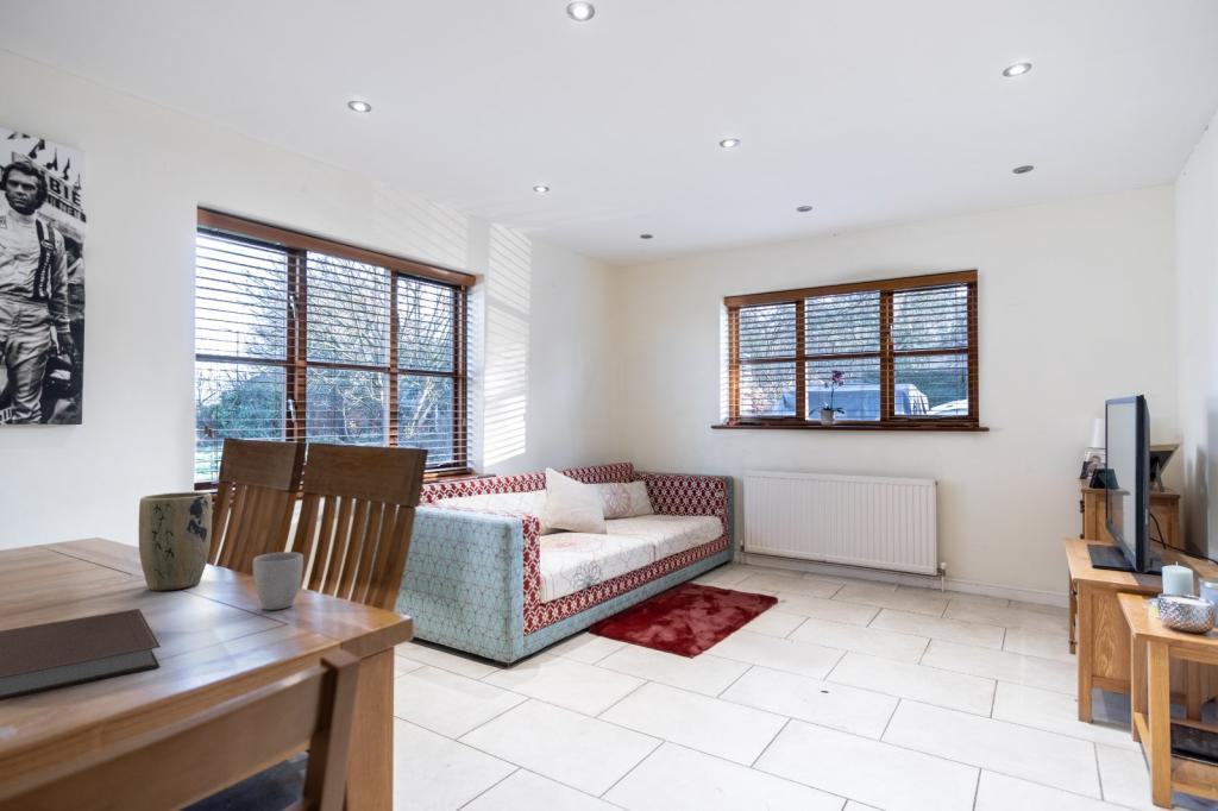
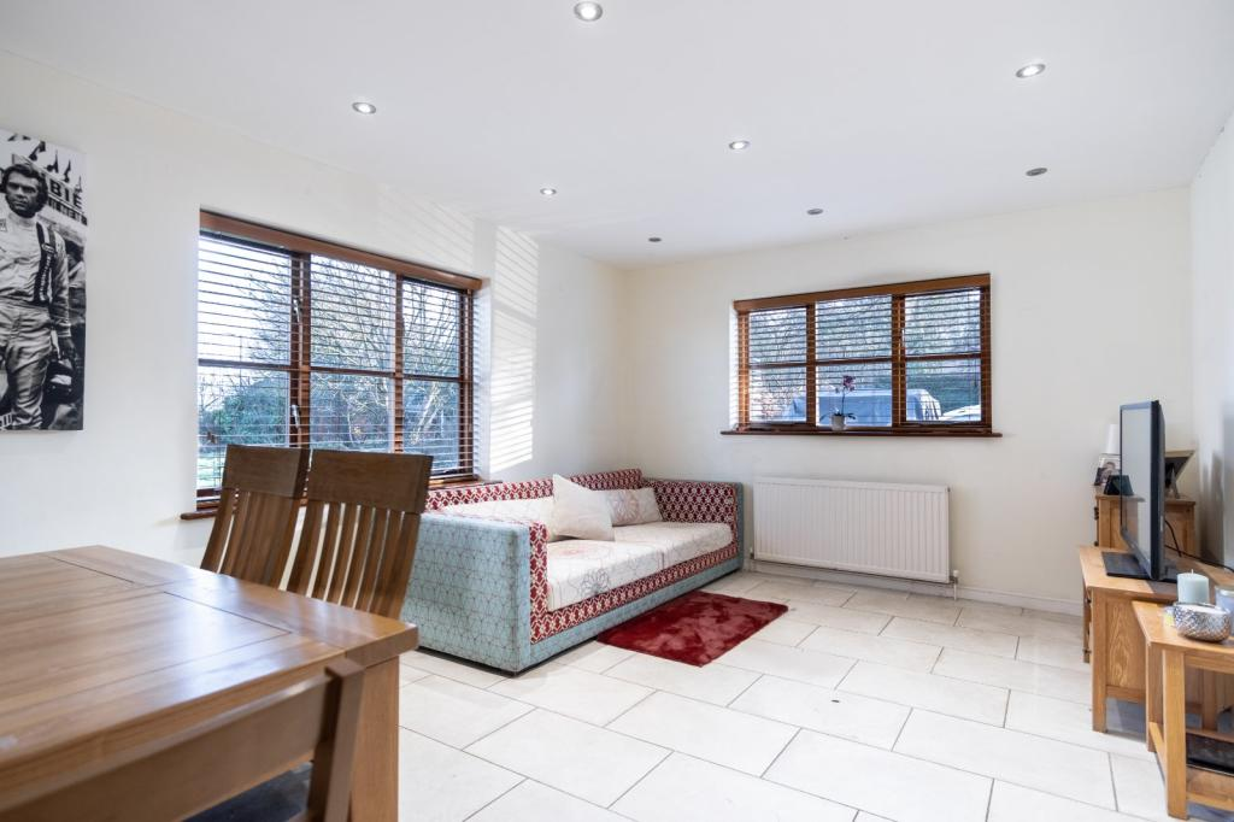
- notebook [0,608,162,702]
- plant pot [138,491,213,592]
- mug [252,551,304,611]
